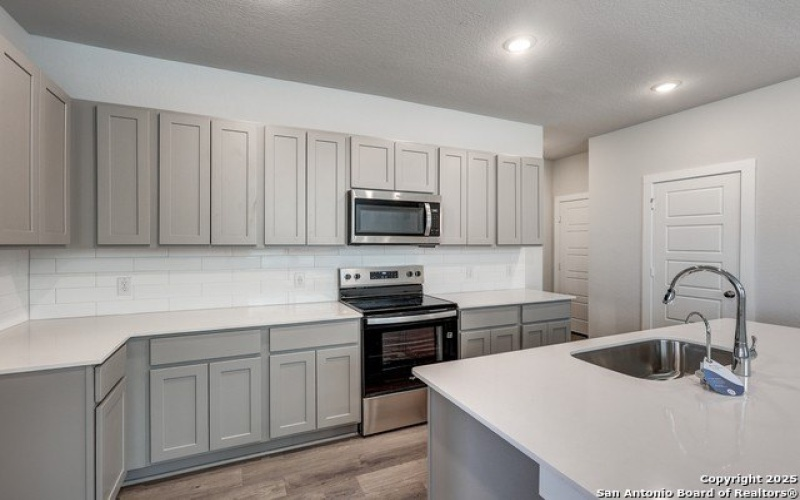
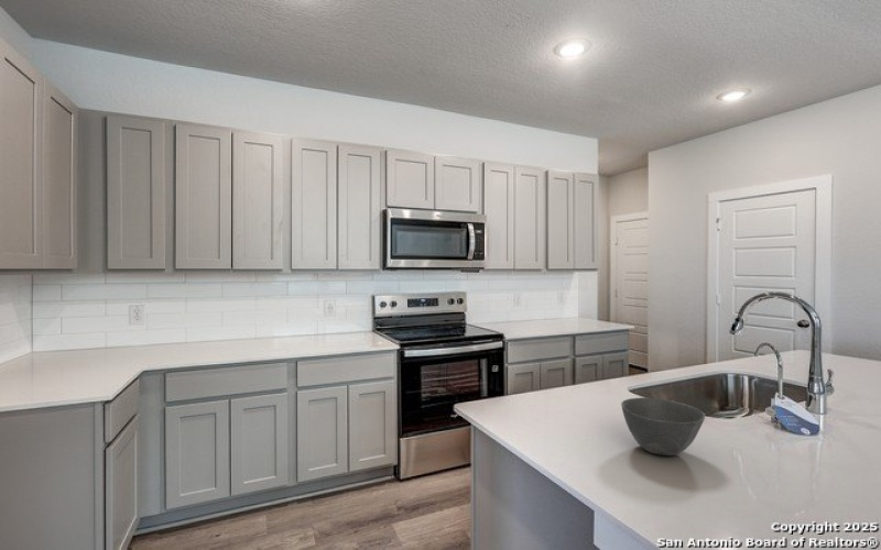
+ bowl [620,397,706,457]
